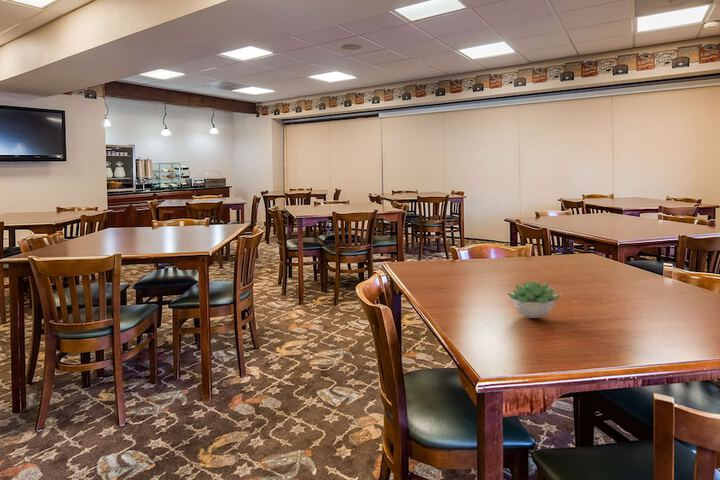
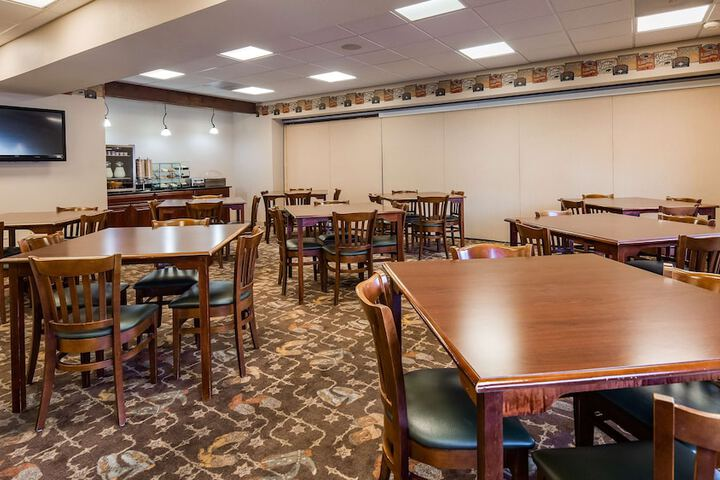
- succulent plant [506,281,563,319]
